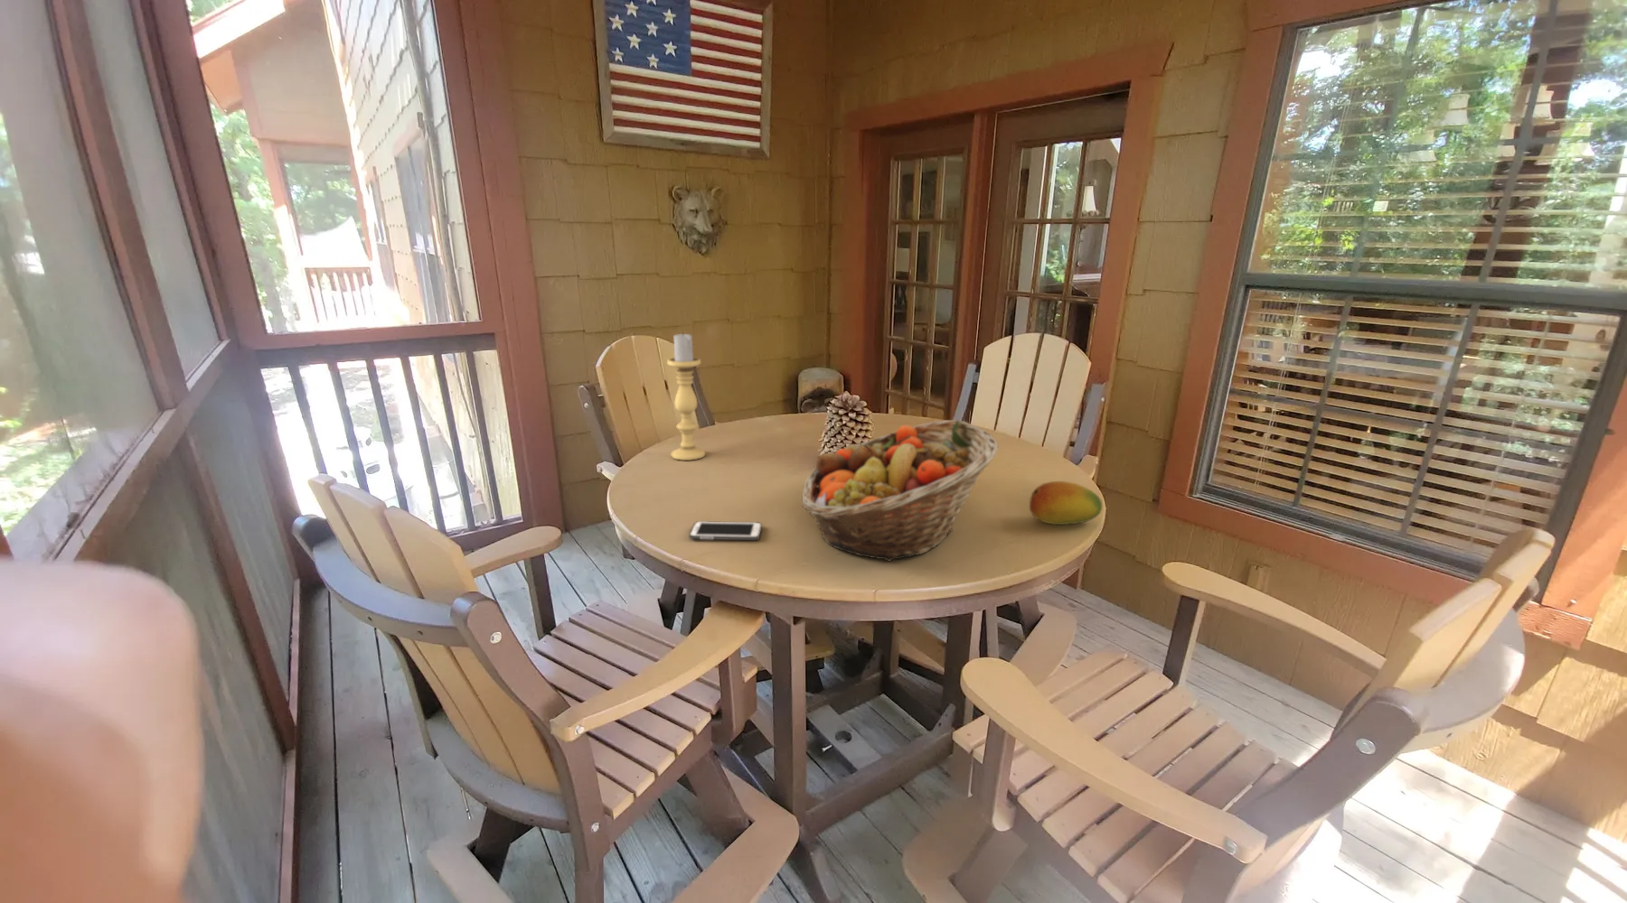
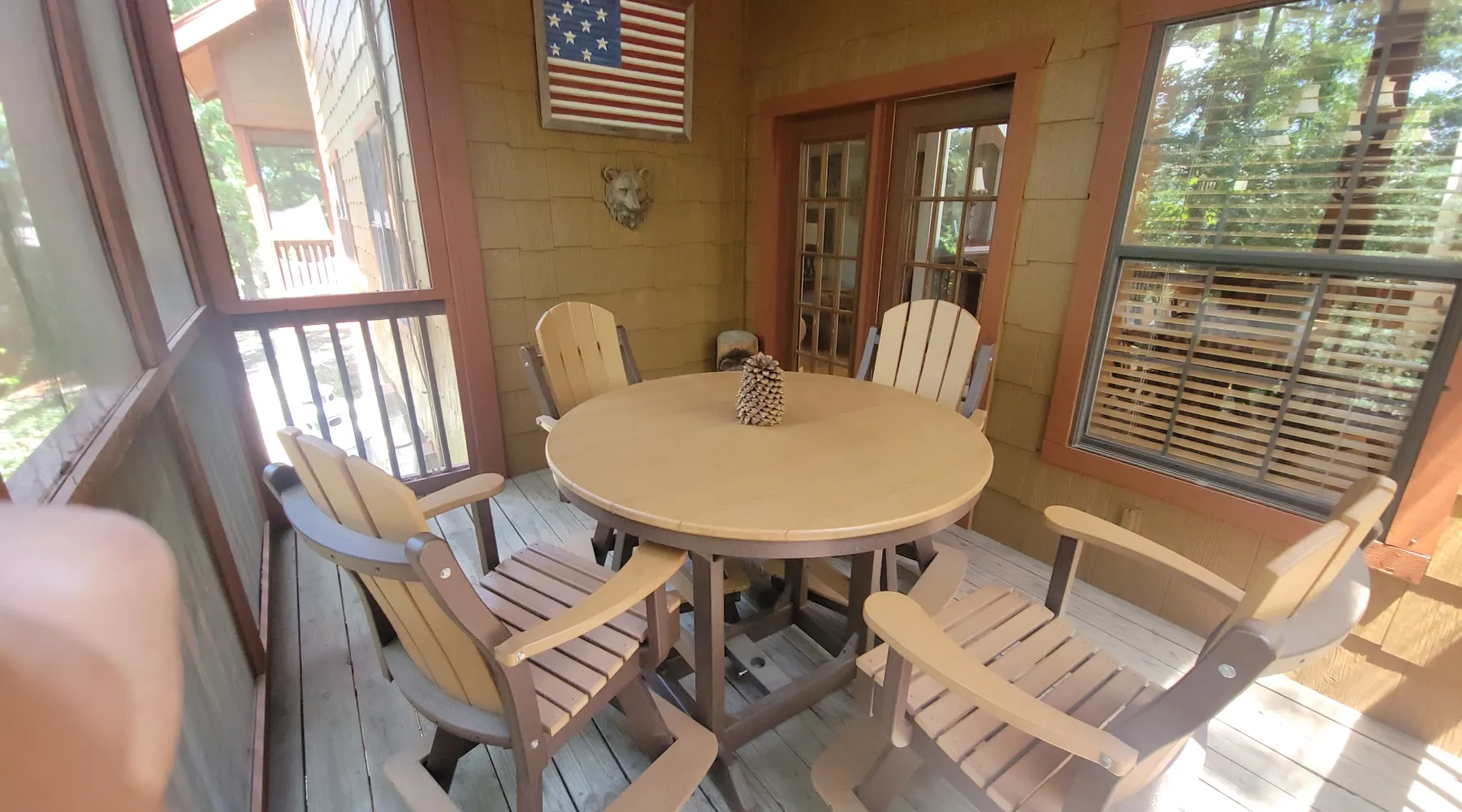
- fruit [1028,480,1103,526]
- cell phone [688,520,763,540]
- candle holder [667,331,706,462]
- fruit basket [801,419,999,563]
